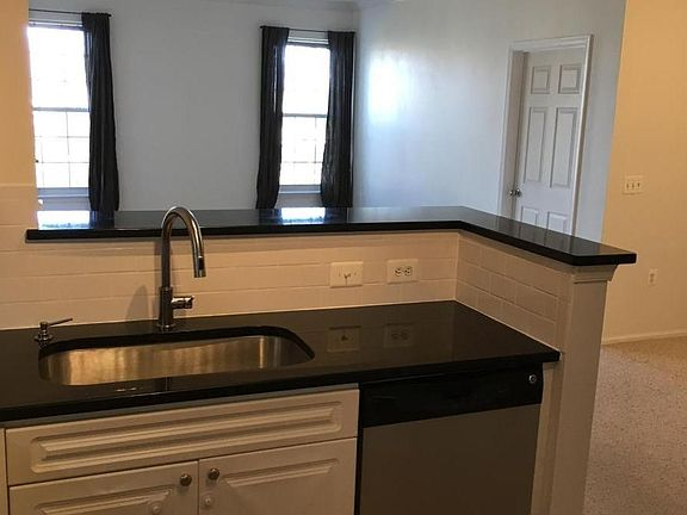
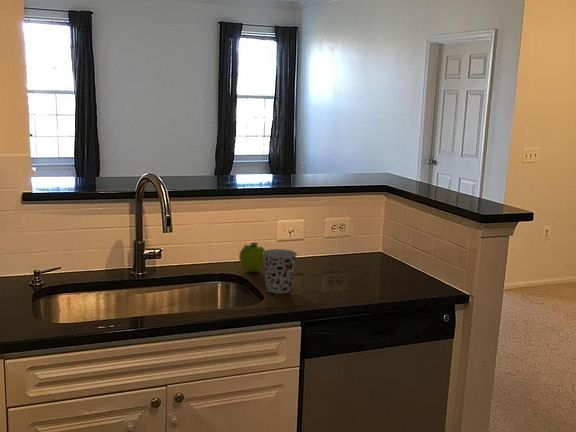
+ cup [263,248,298,295]
+ fruit [238,241,266,273]
